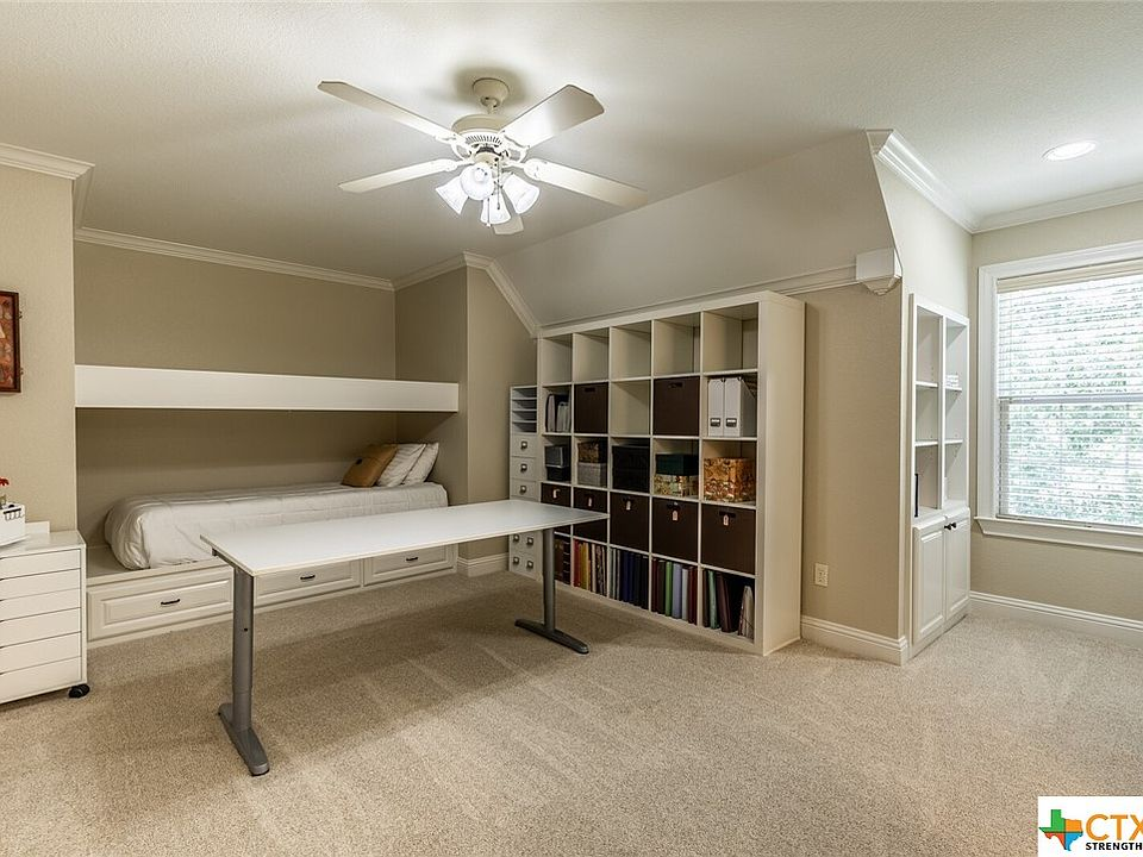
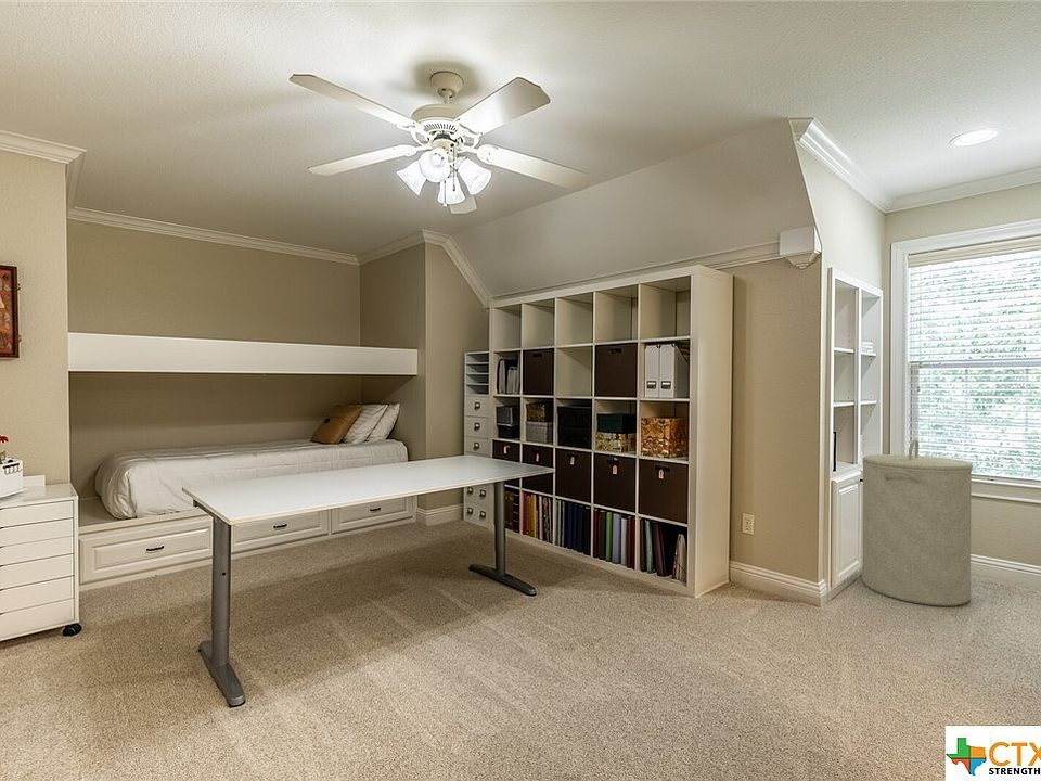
+ laundry hamper [861,438,974,607]
